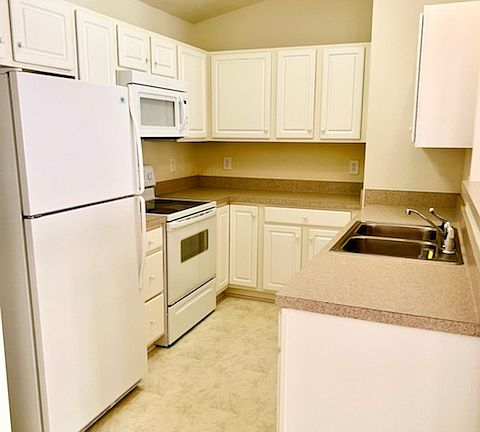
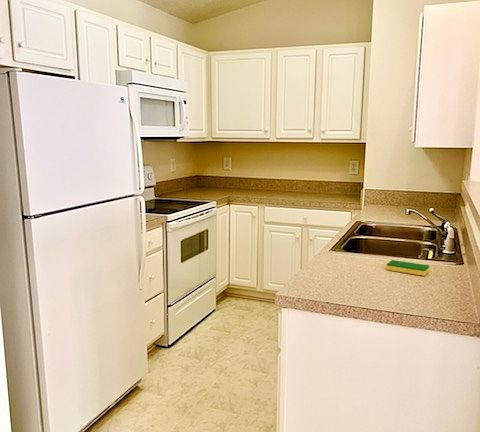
+ dish sponge [386,259,430,277]
